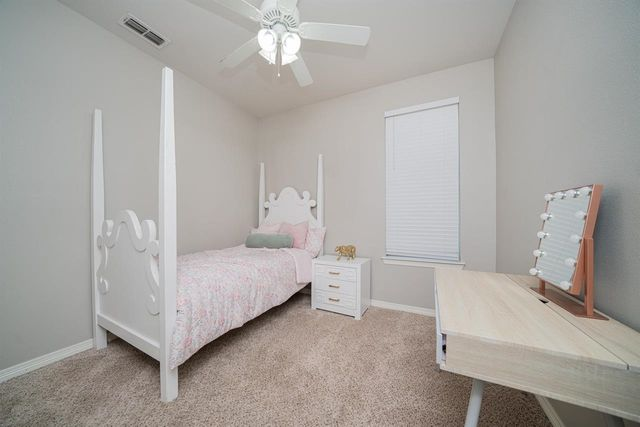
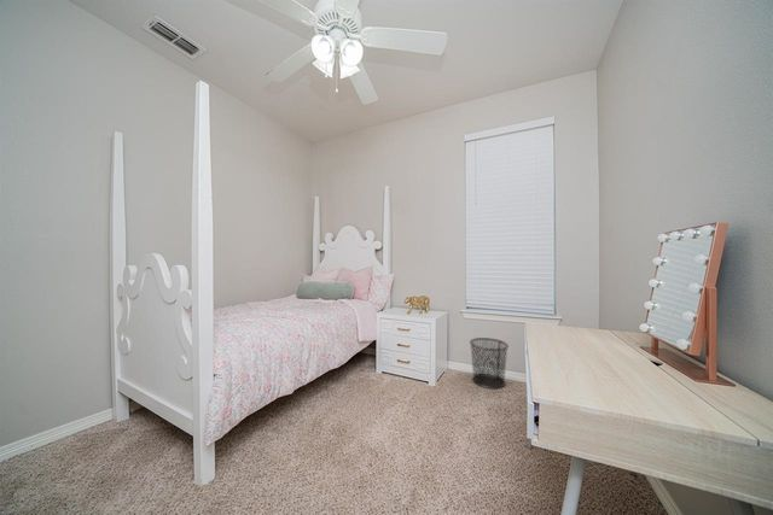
+ waste bin [469,336,510,390]
